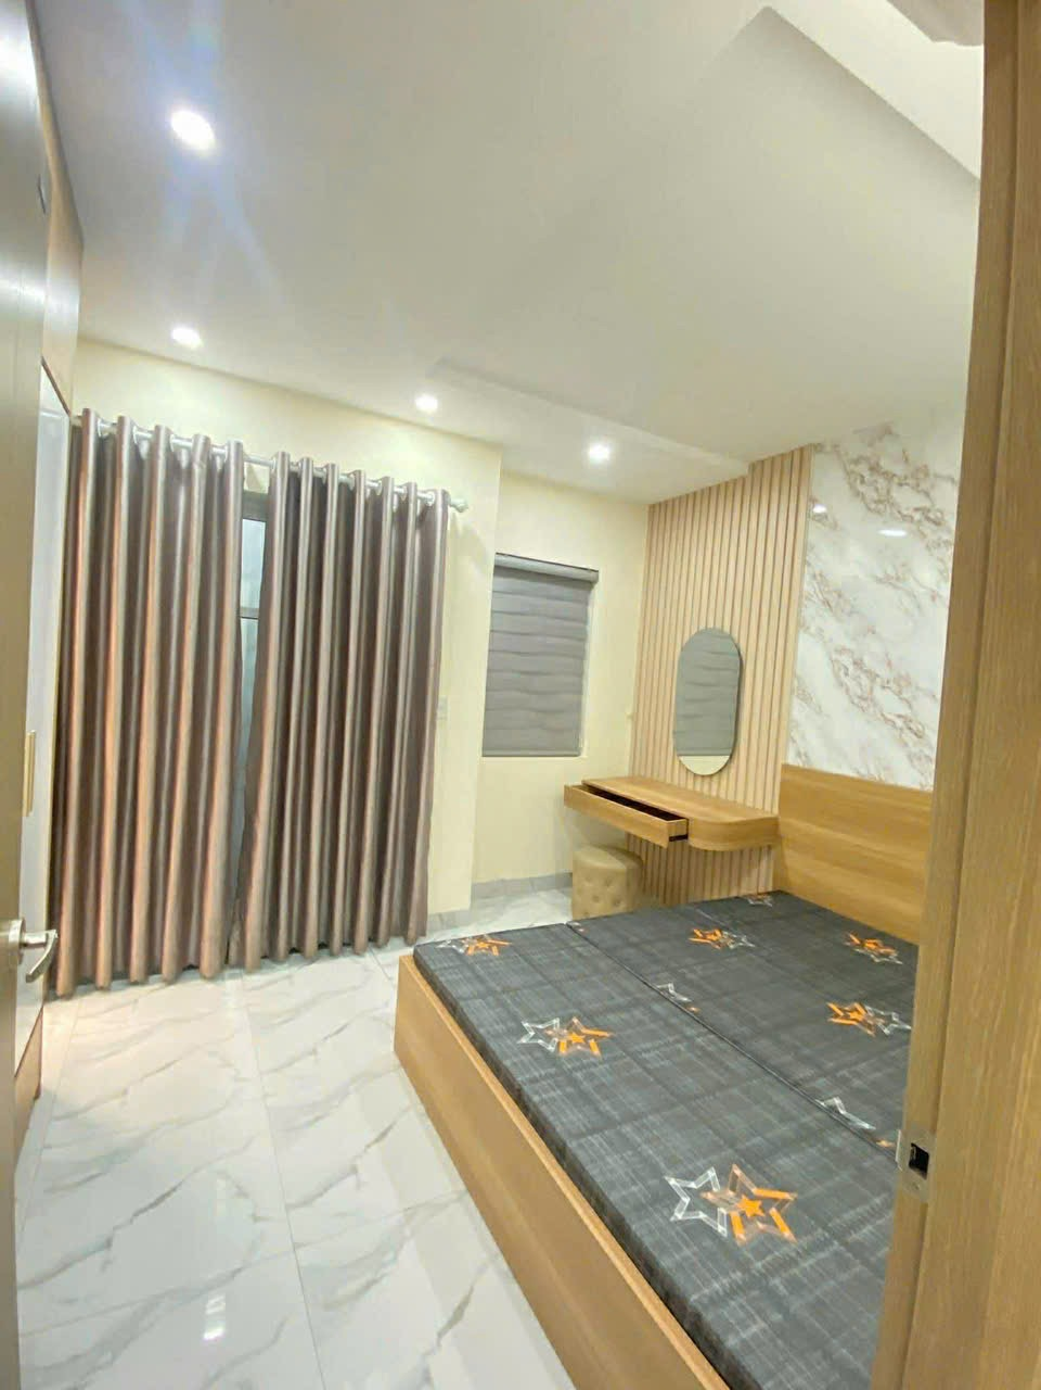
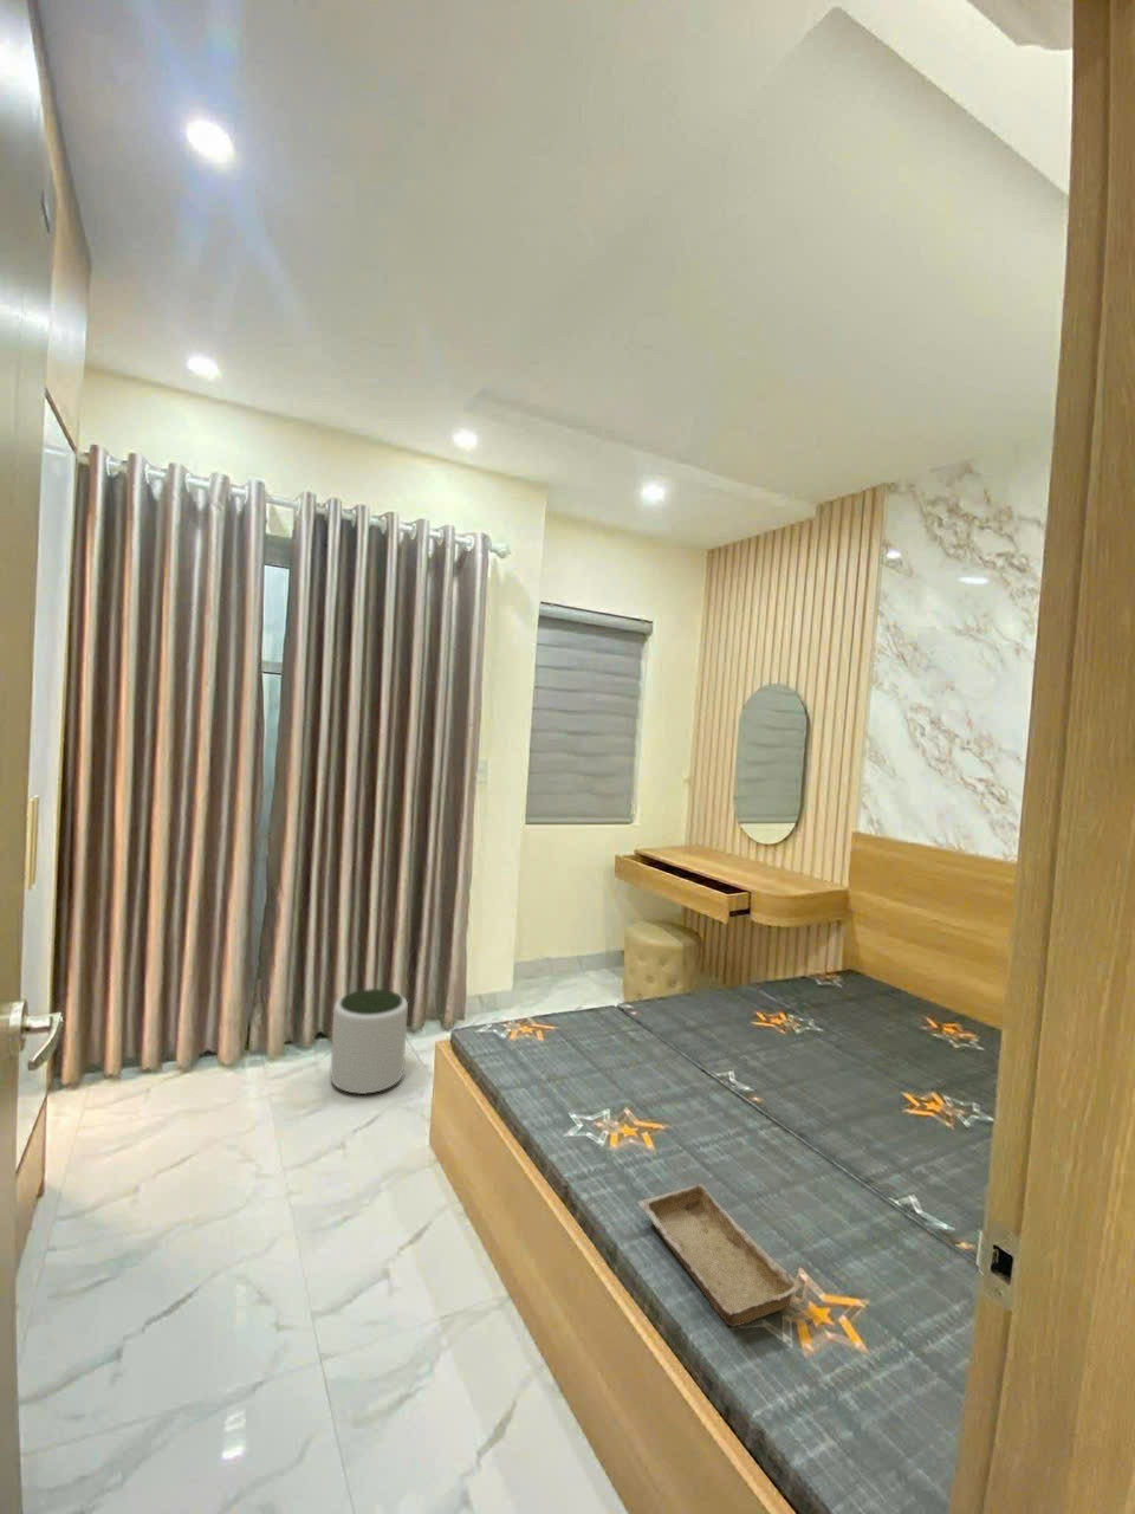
+ plant pot [329,987,409,1096]
+ tray [637,1183,804,1328]
